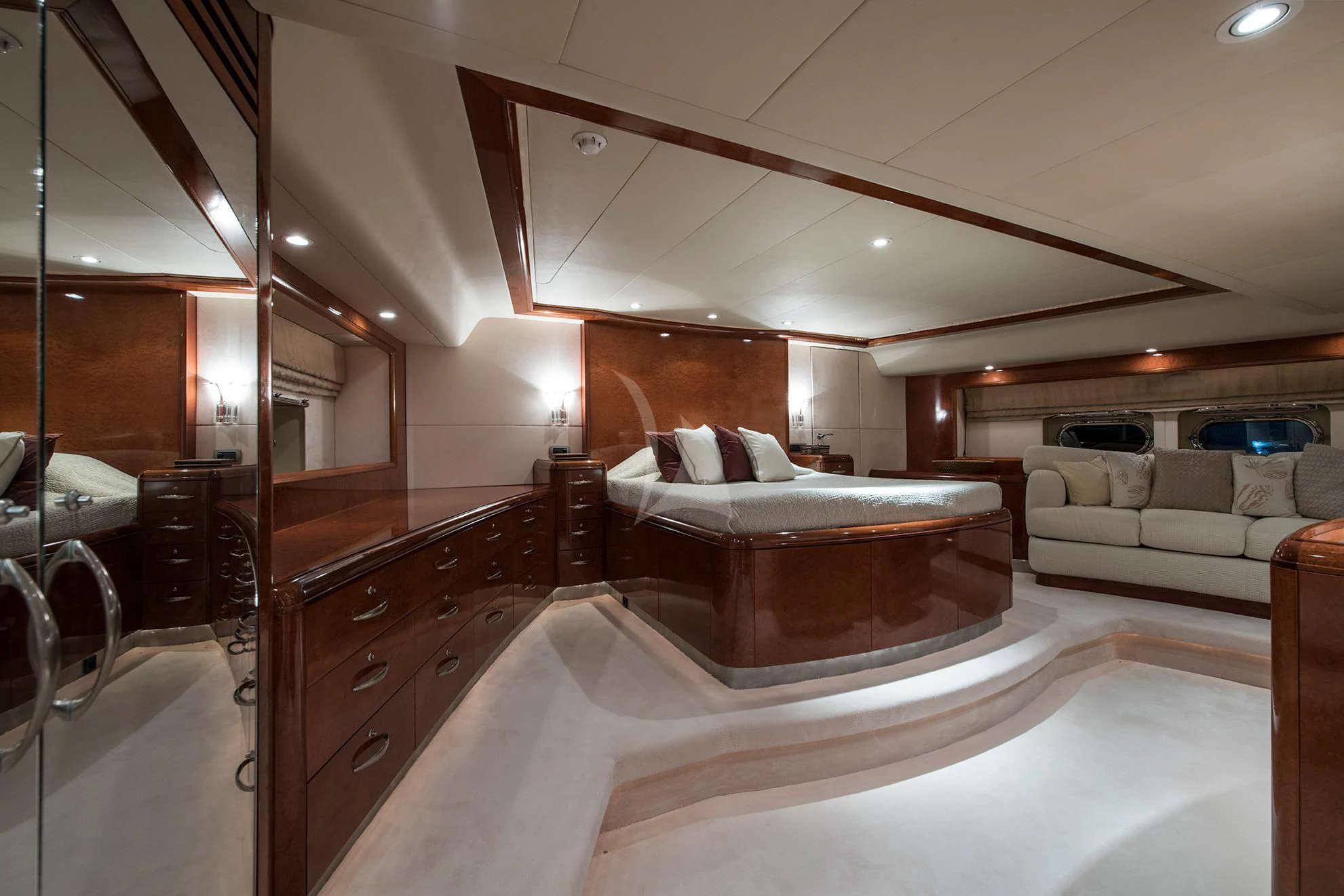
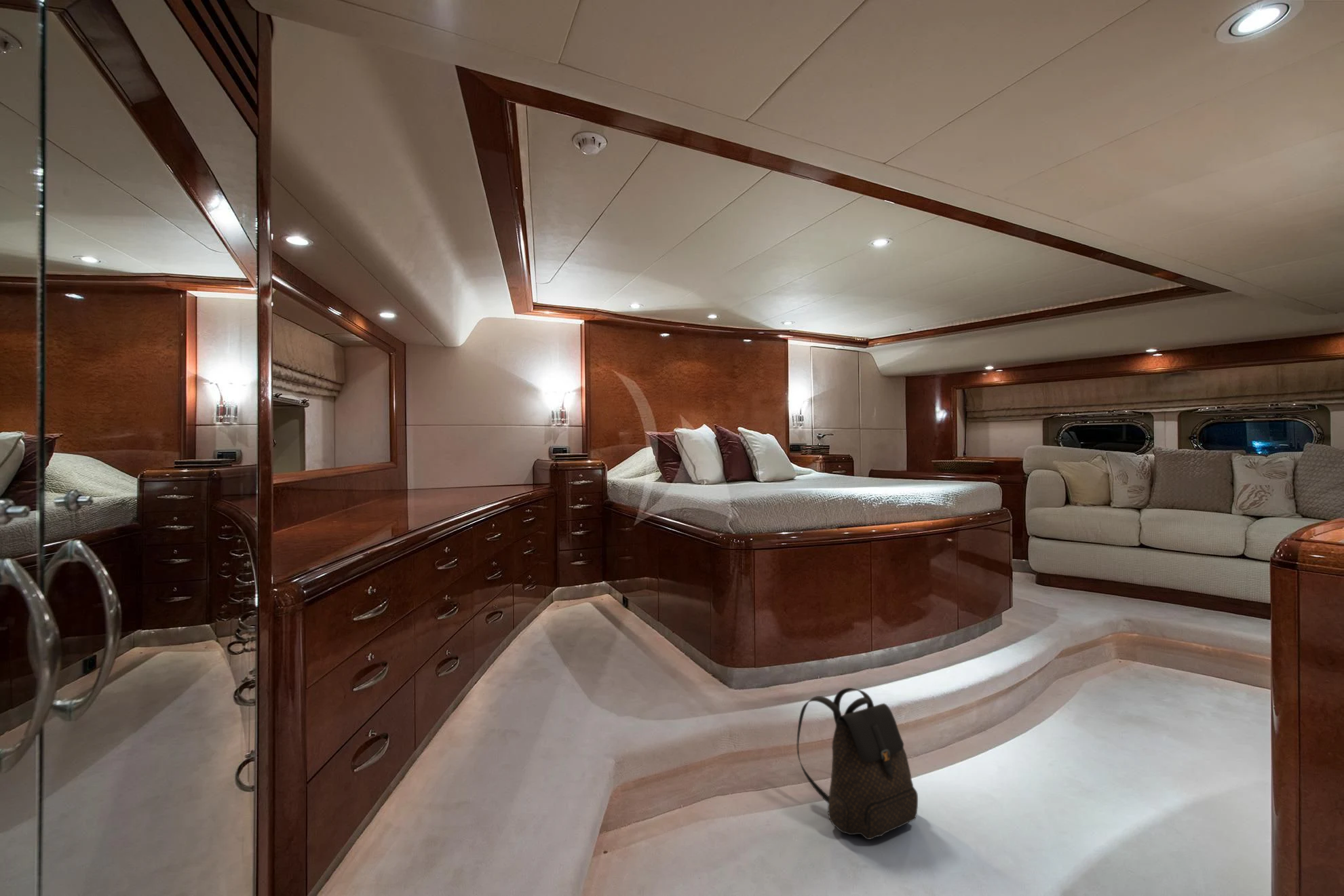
+ backpack [796,687,919,840]
